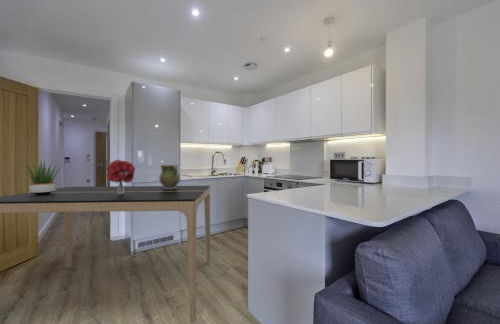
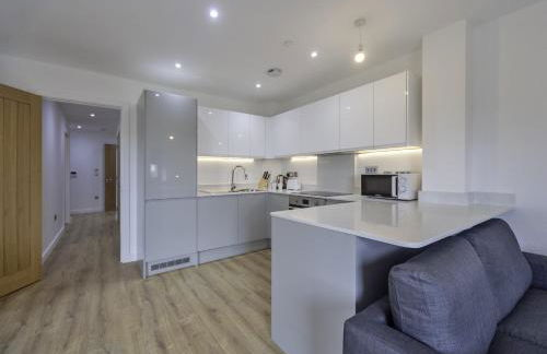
- potted plant [23,159,63,195]
- ceramic jug [158,164,181,189]
- bouquet [105,159,136,194]
- dining table [0,185,211,323]
